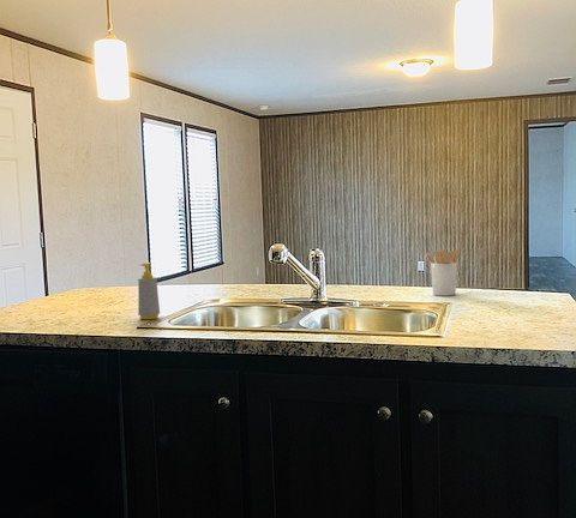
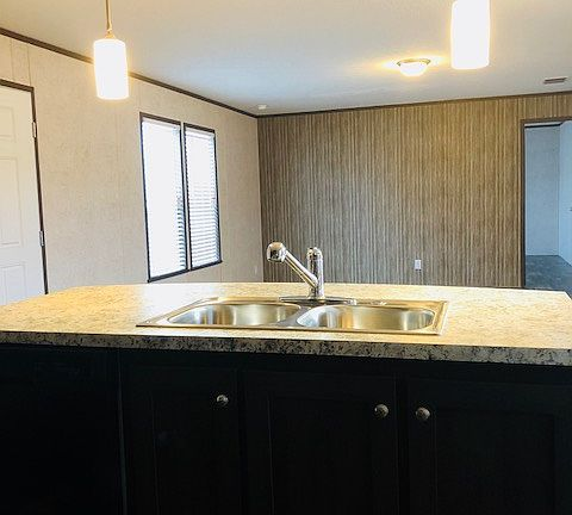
- utensil holder [425,246,461,297]
- soap bottle [137,261,161,320]
